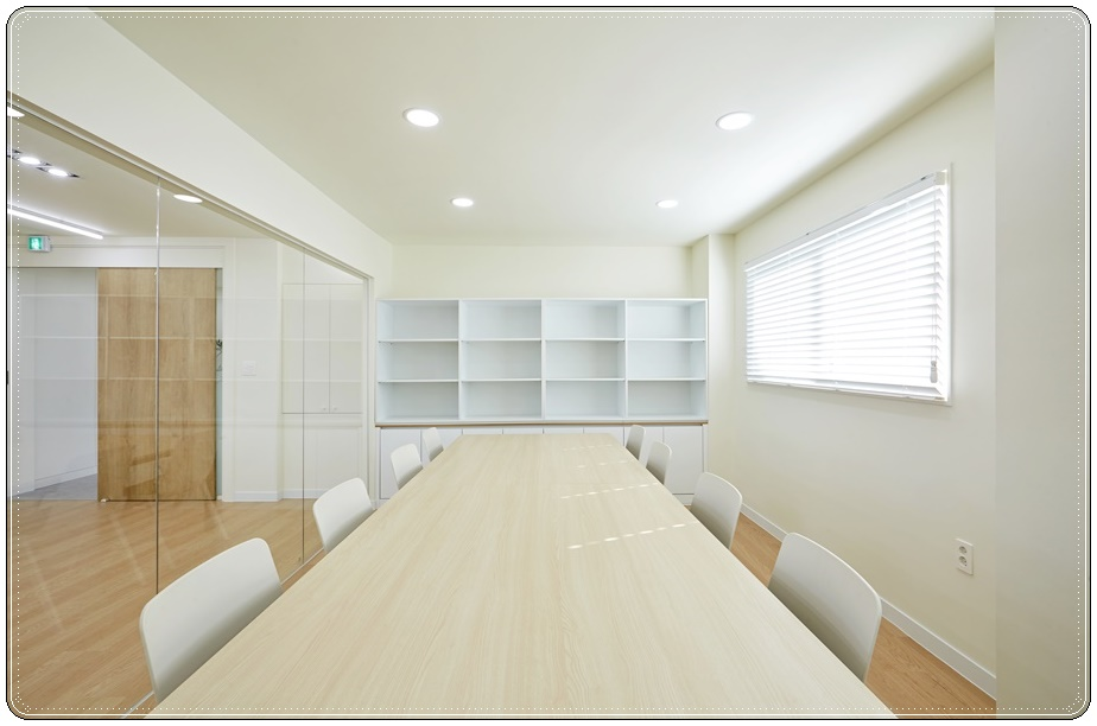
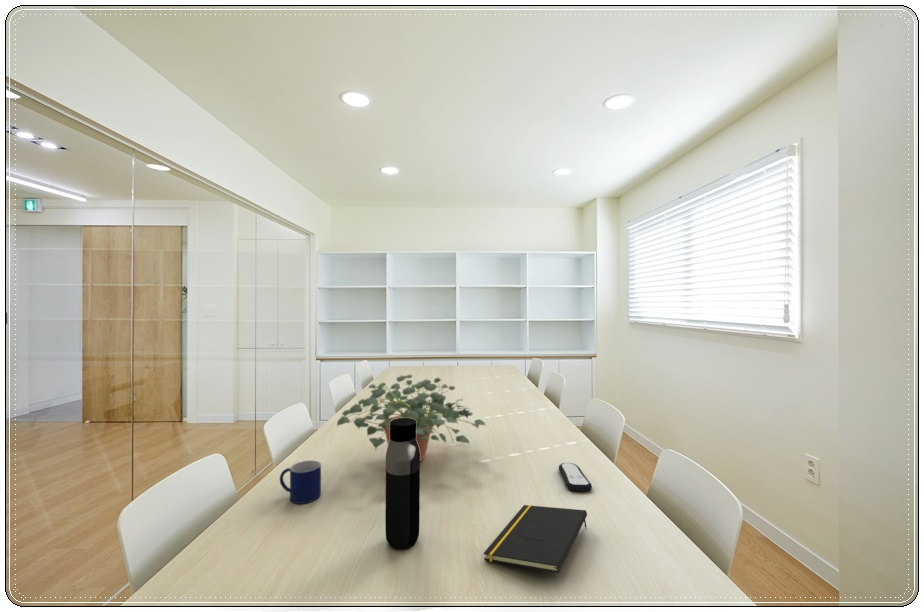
+ water bottle [384,418,421,551]
+ notepad [483,504,588,574]
+ remote control [558,462,593,492]
+ potted plant [336,374,487,463]
+ mug [279,459,322,505]
